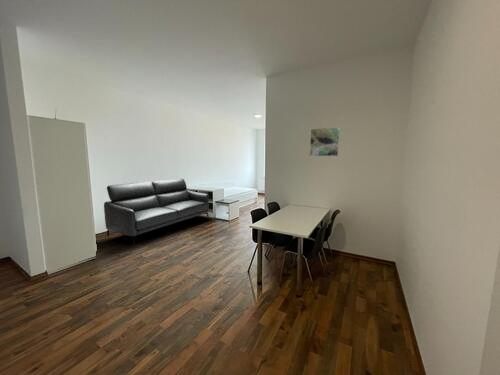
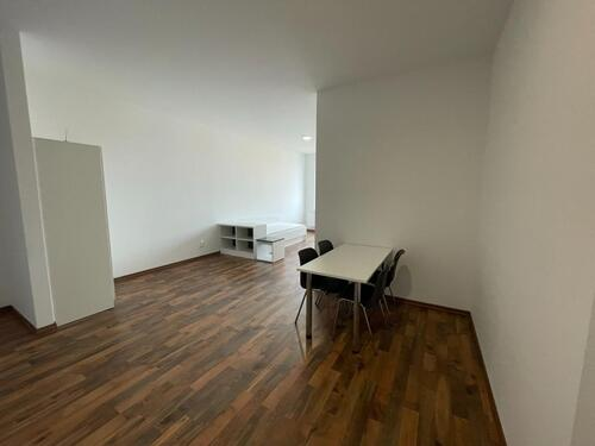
- sofa [103,178,210,246]
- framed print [308,126,341,157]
